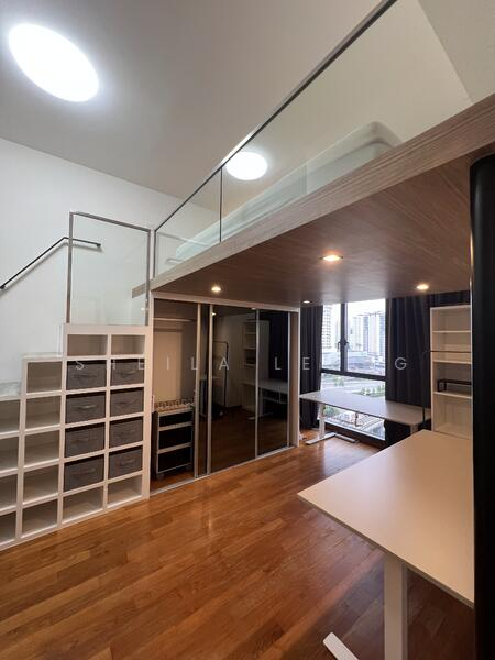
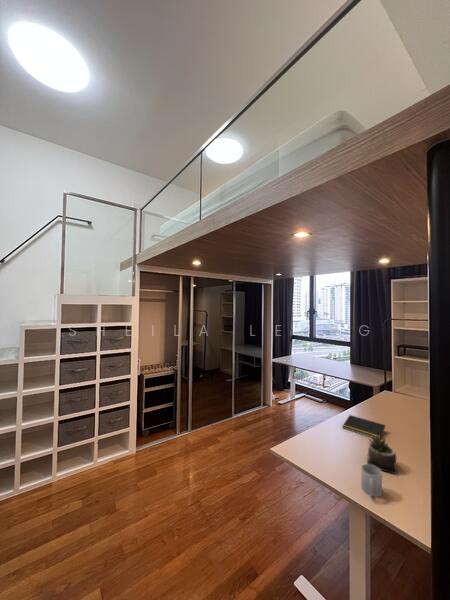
+ succulent plant [366,435,399,476]
+ mug [360,463,383,498]
+ notepad [341,414,386,439]
